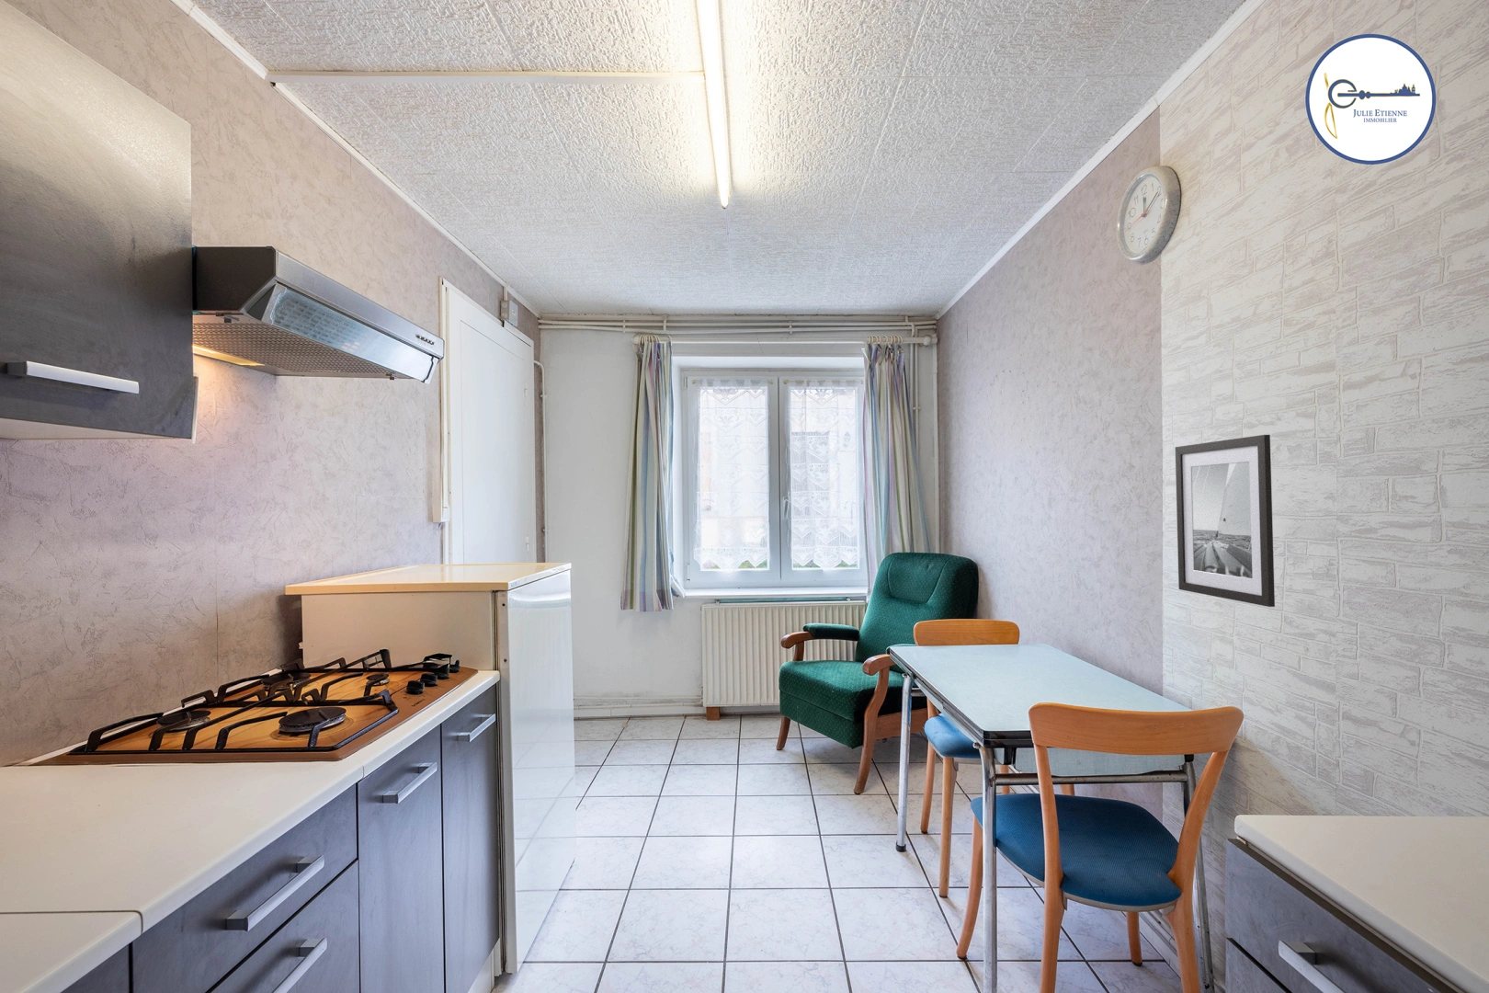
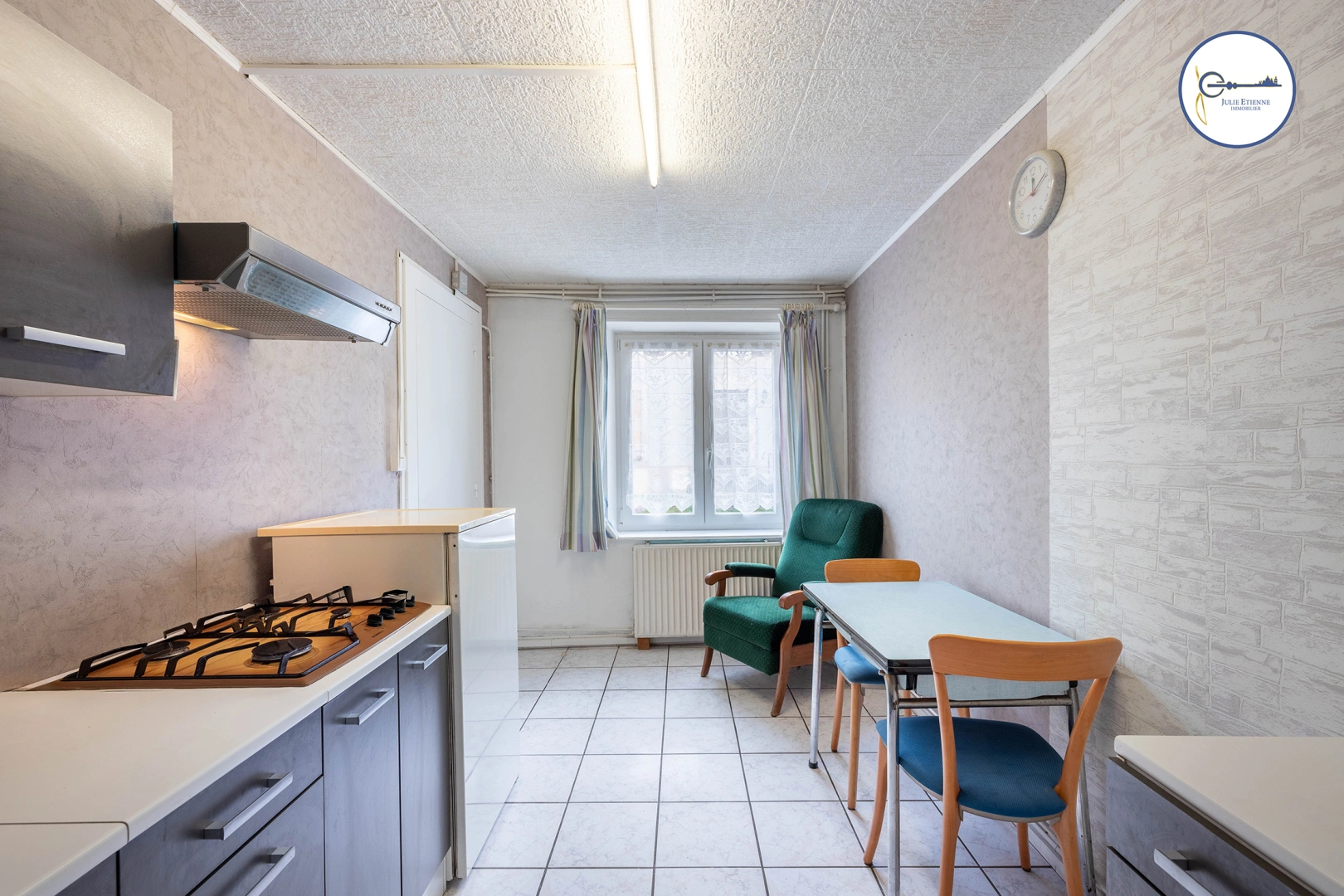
- wall art [1174,434,1276,607]
